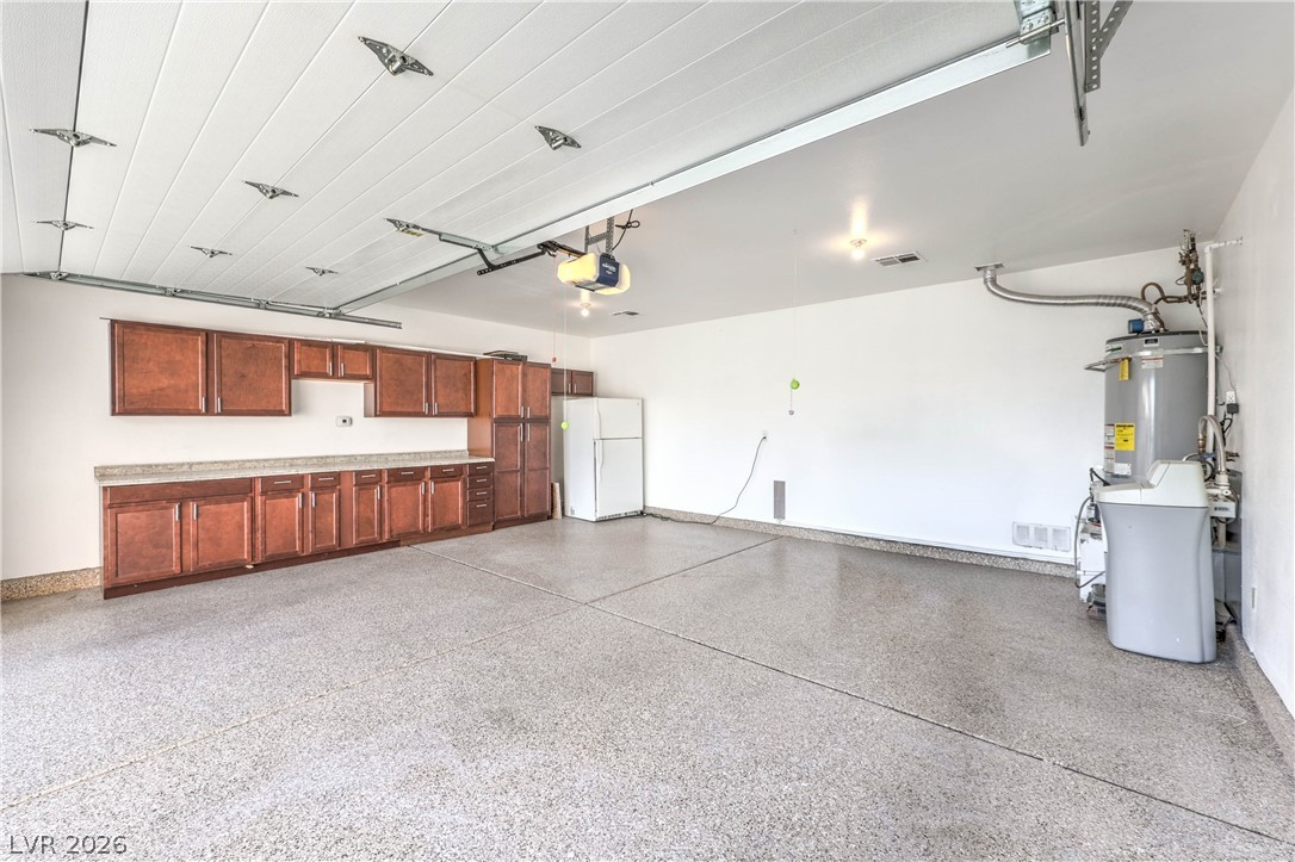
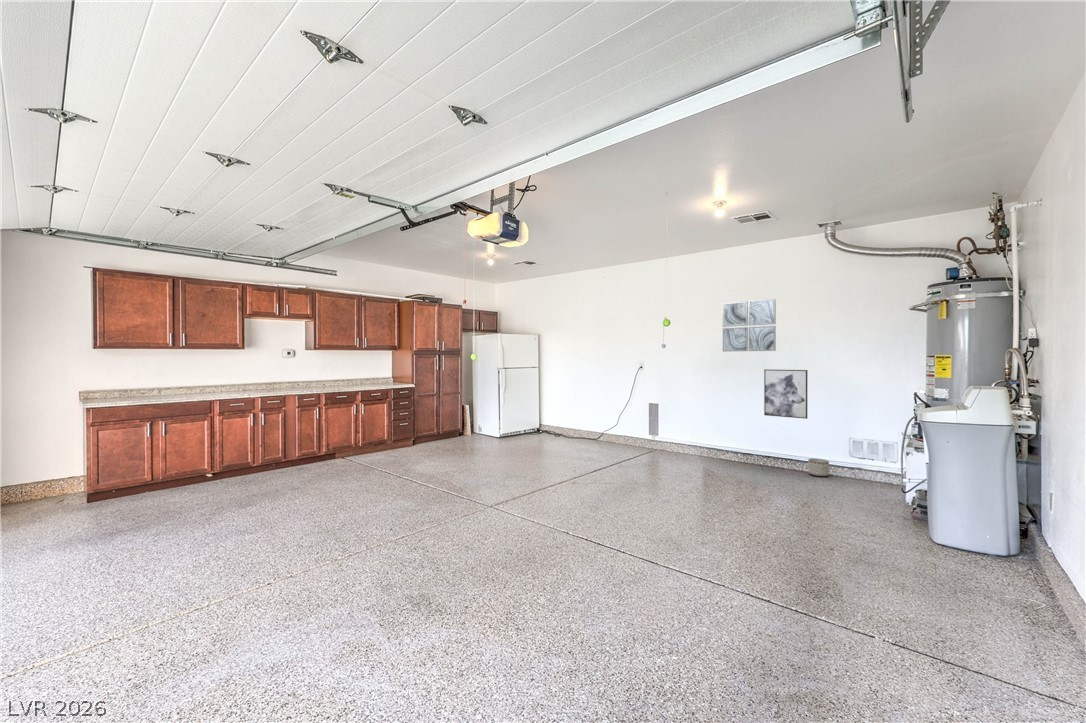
+ planter [807,457,830,477]
+ wall art [763,368,808,420]
+ wall art [722,298,777,353]
